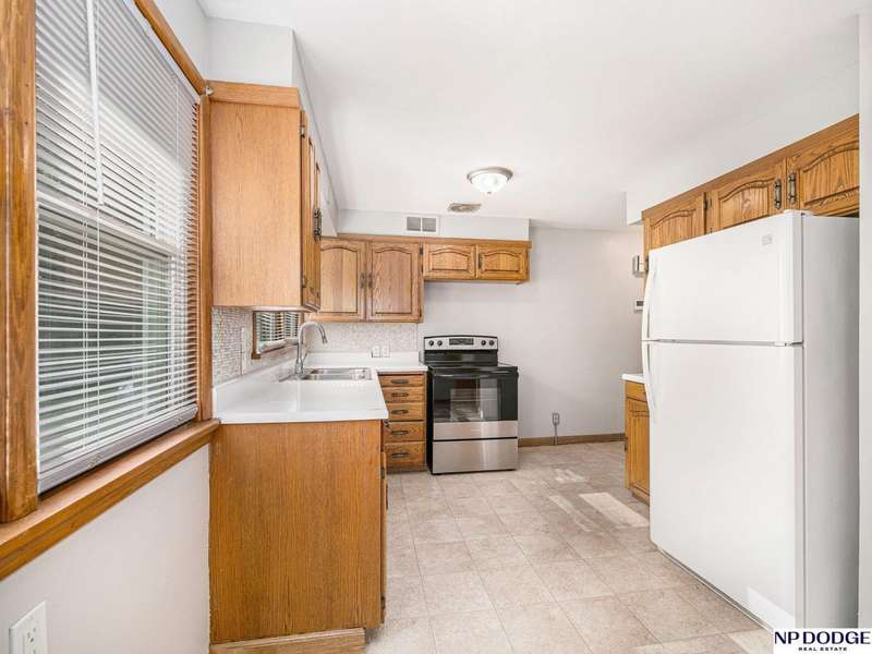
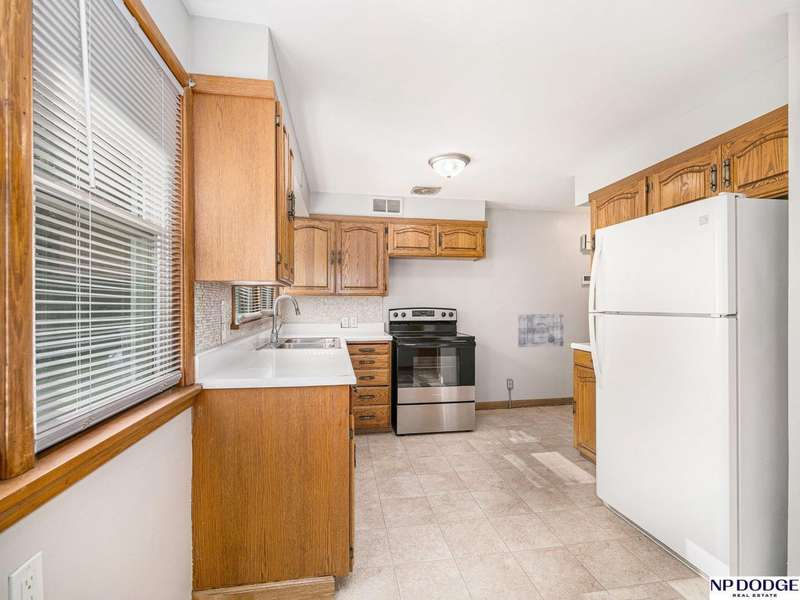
+ wall art [517,313,564,348]
